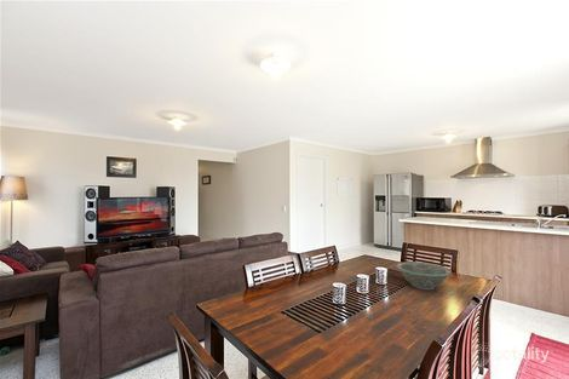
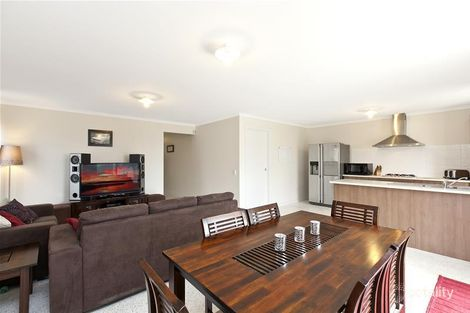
- decorative bowl [396,260,453,291]
